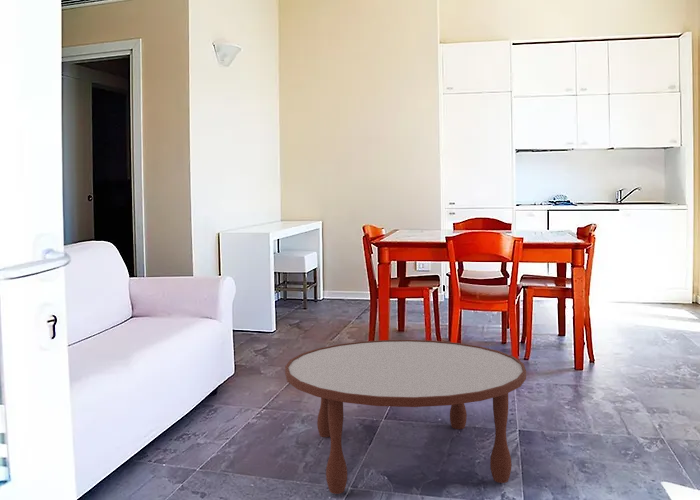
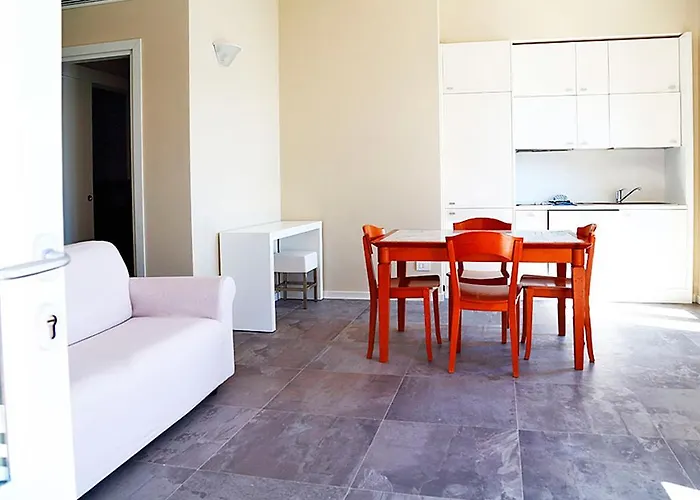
- coffee table [284,339,527,495]
